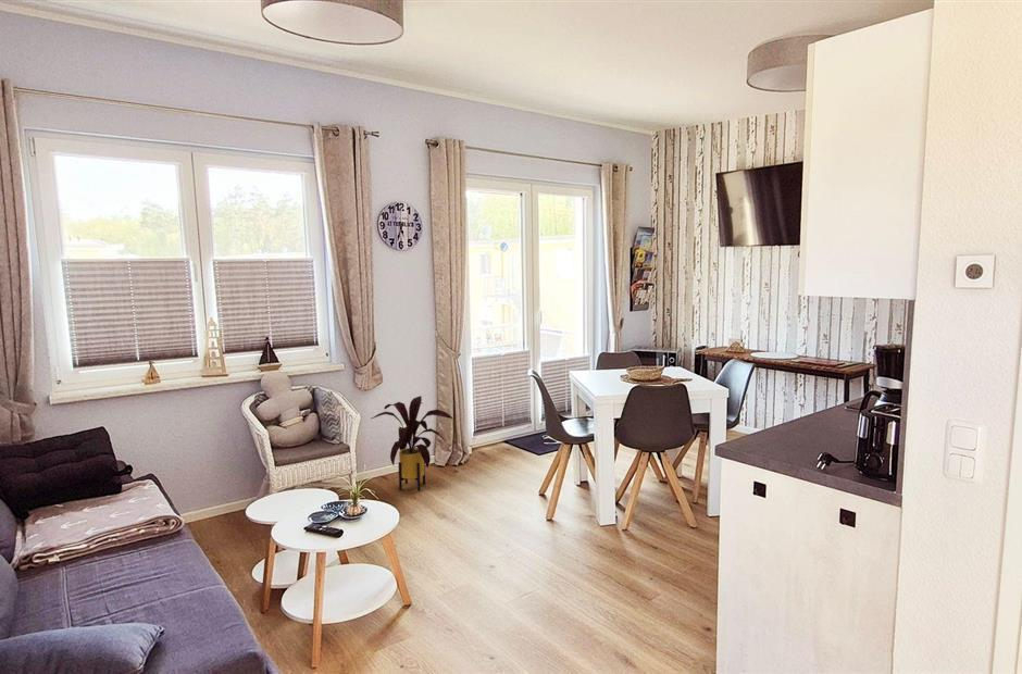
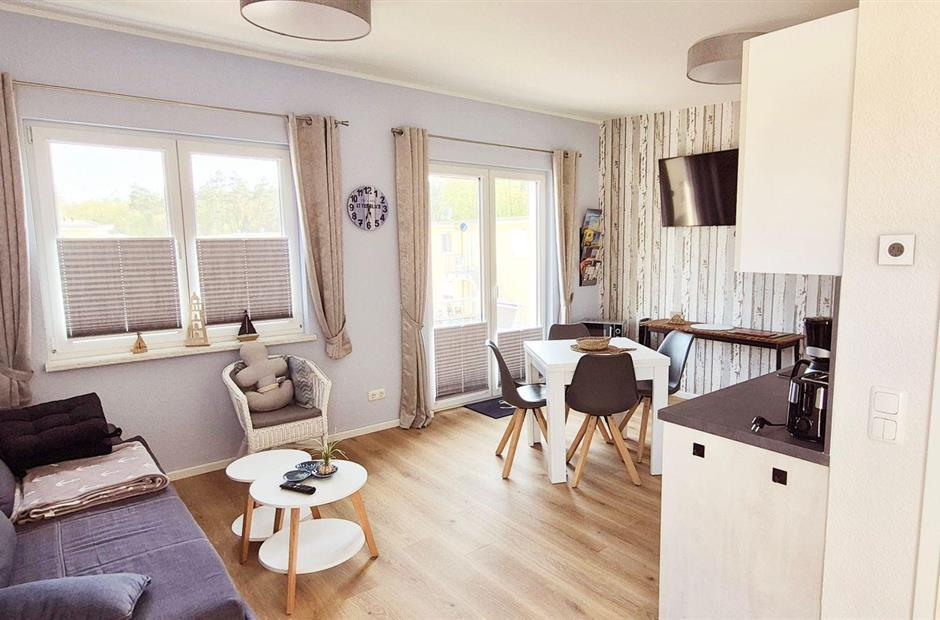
- house plant [370,395,454,491]
